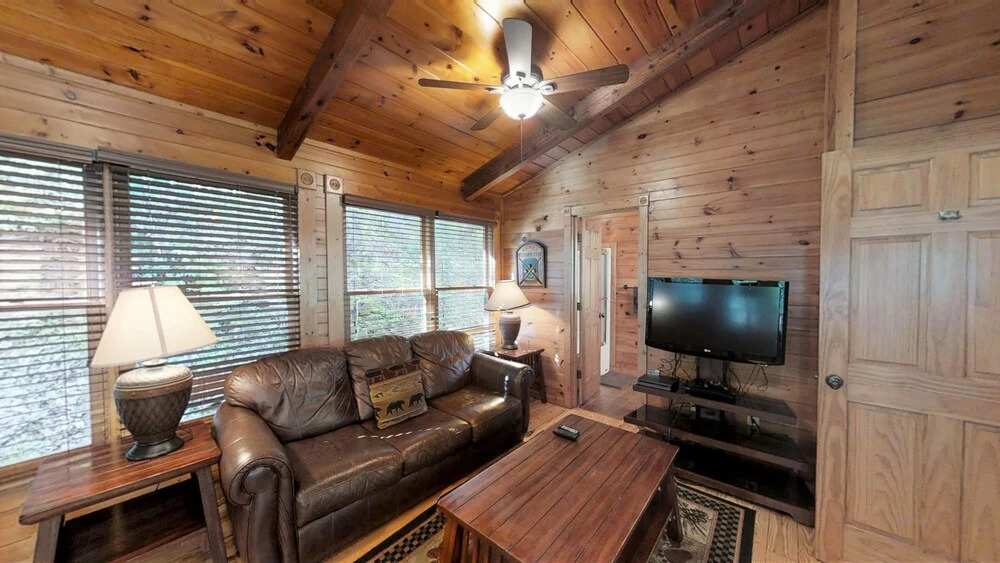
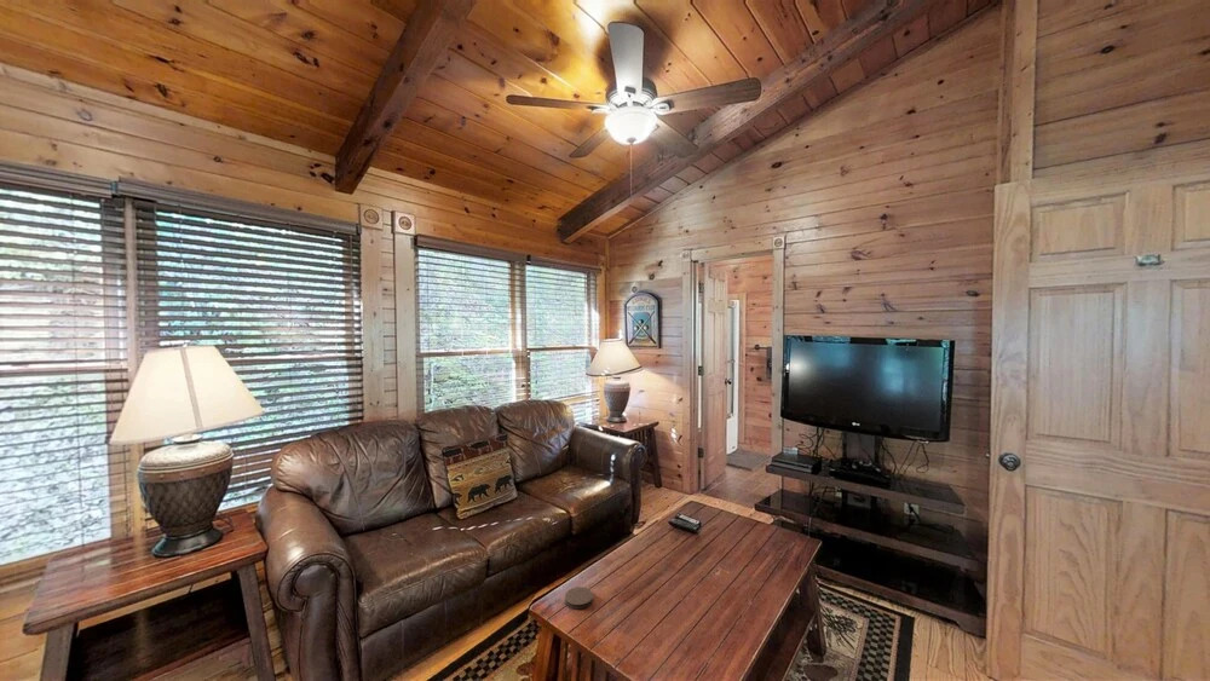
+ coaster [564,585,594,610]
